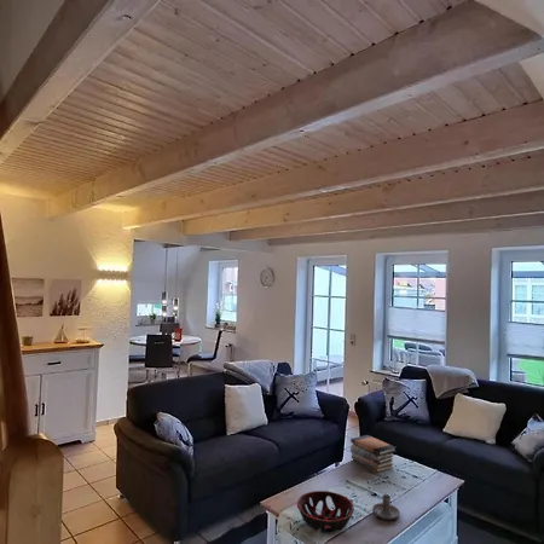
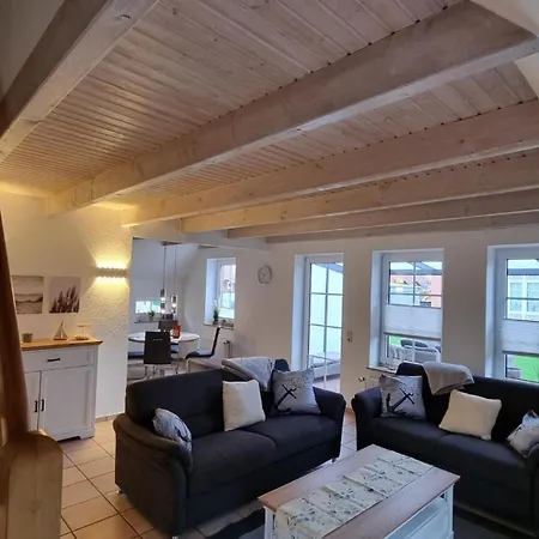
- book stack [349,434,398,474]
- candle holder [371,494,401,521]
- decorative bowl [296,490,355,534]
